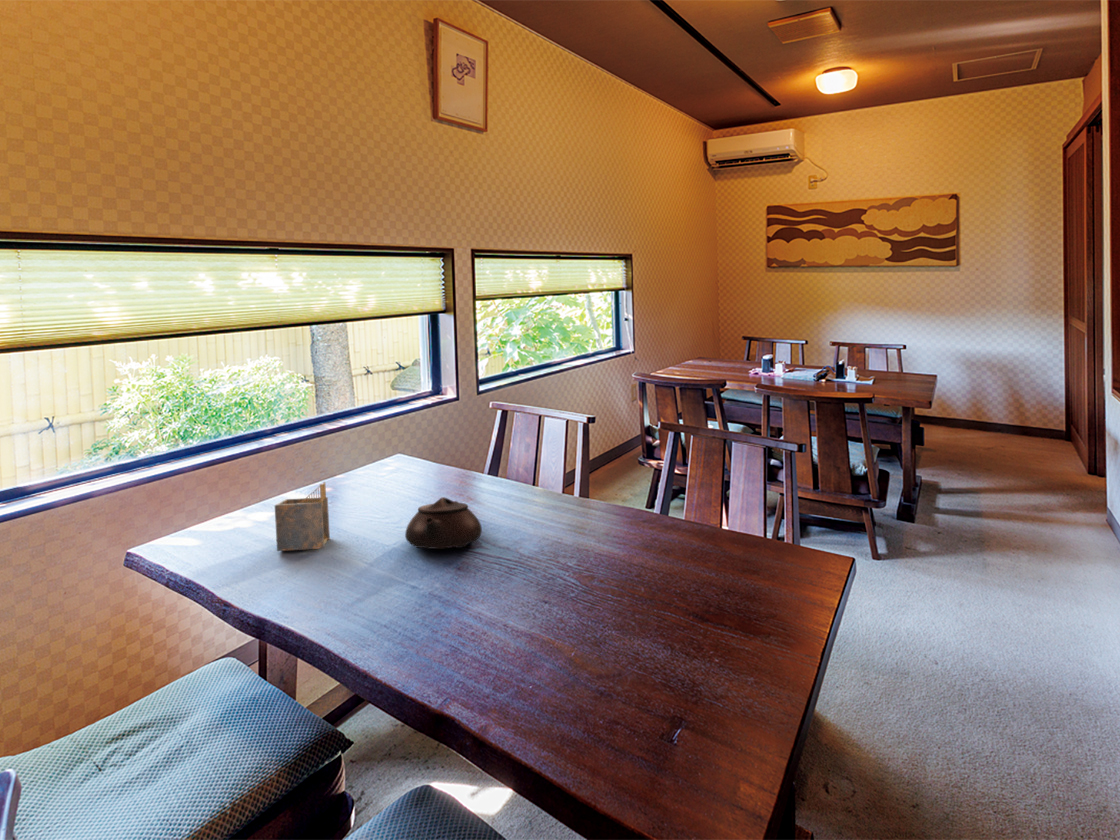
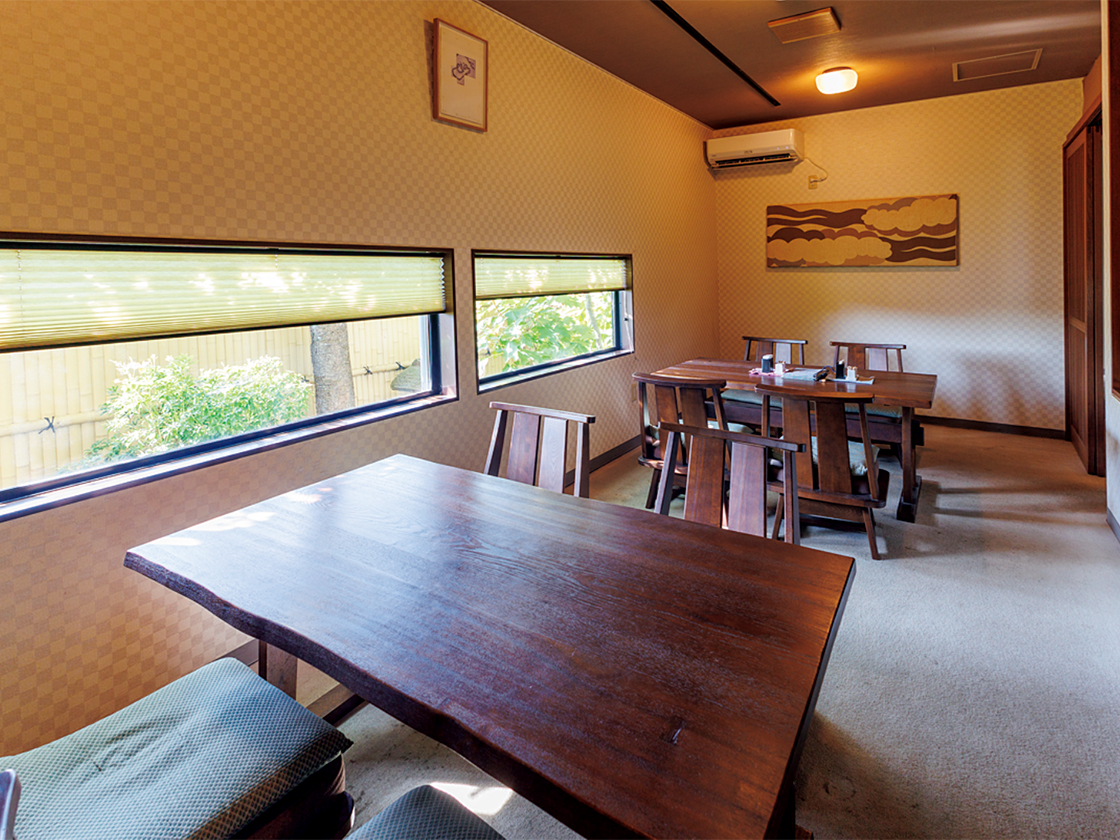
- teapot [404,496,483,550]
- napkin holder [274,481,331,552]
